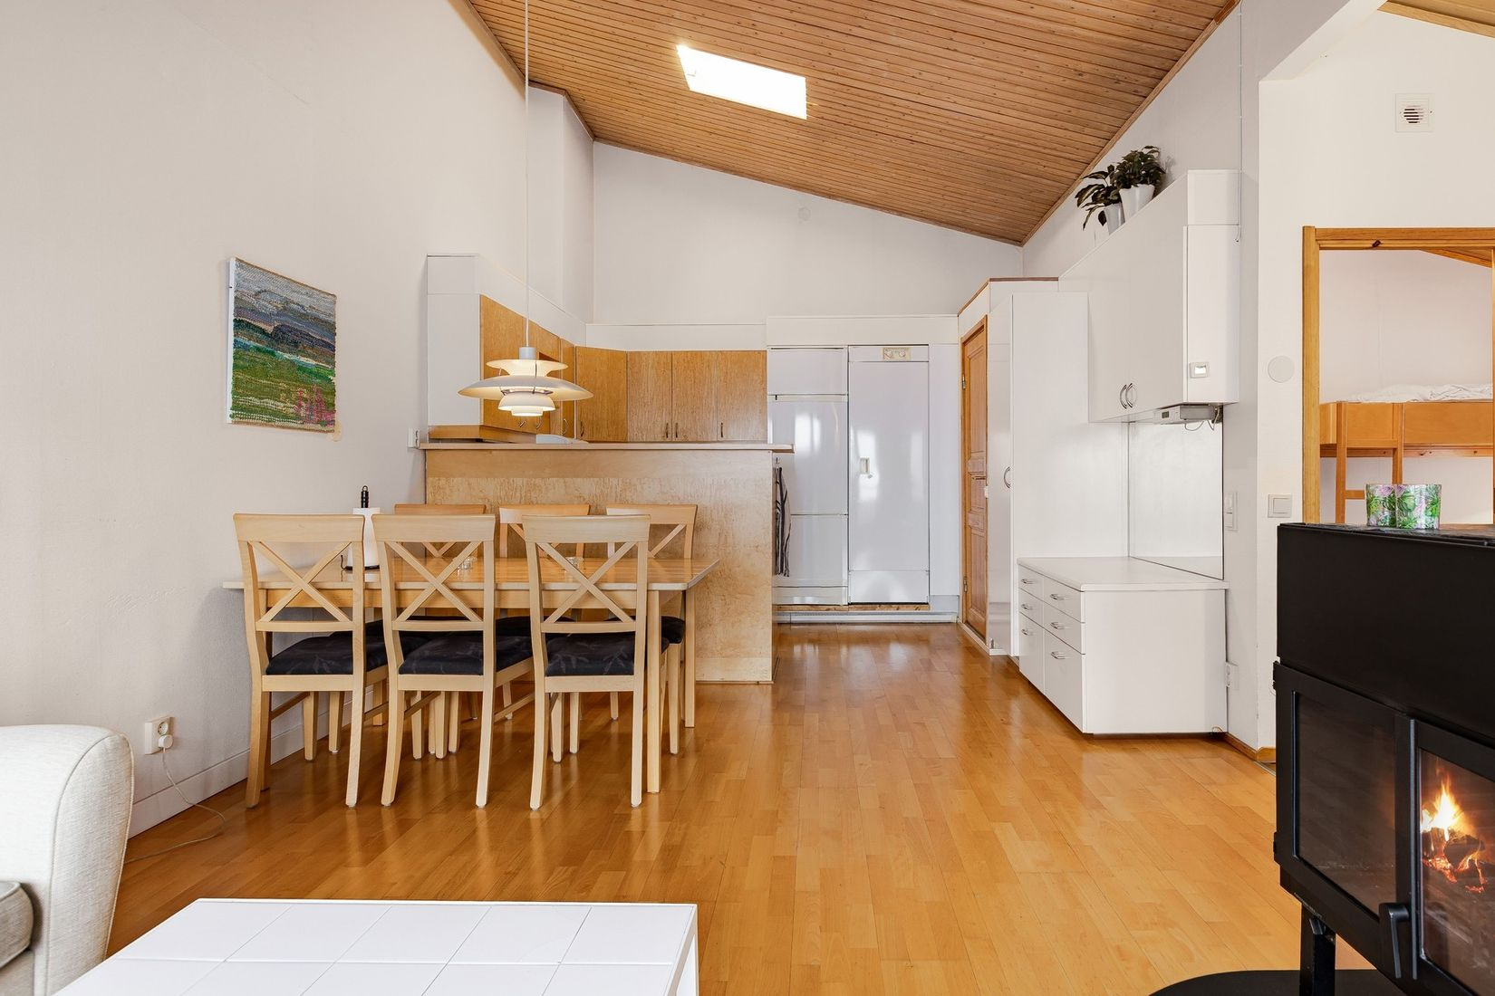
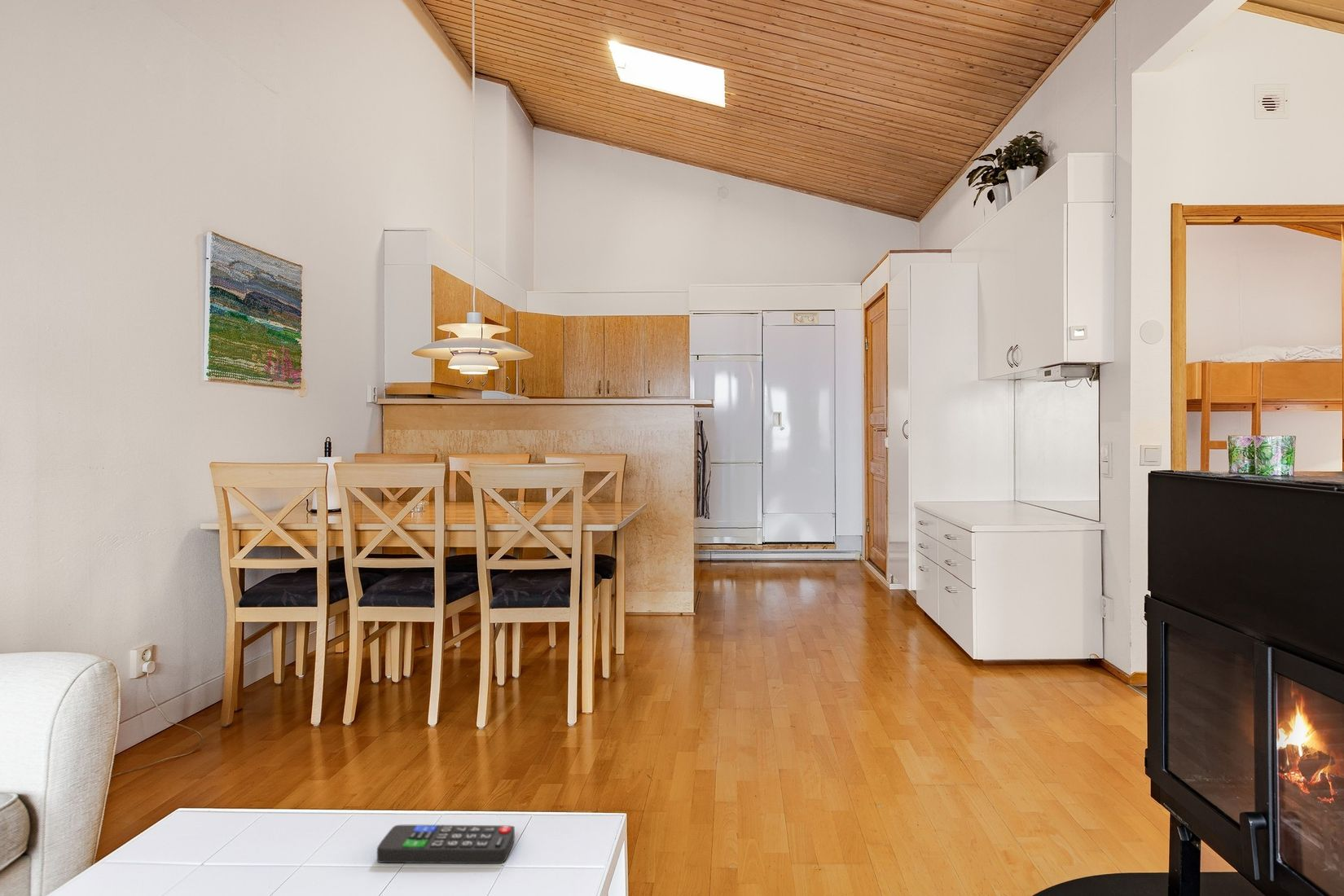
+ remote control [376,824,516,864]
